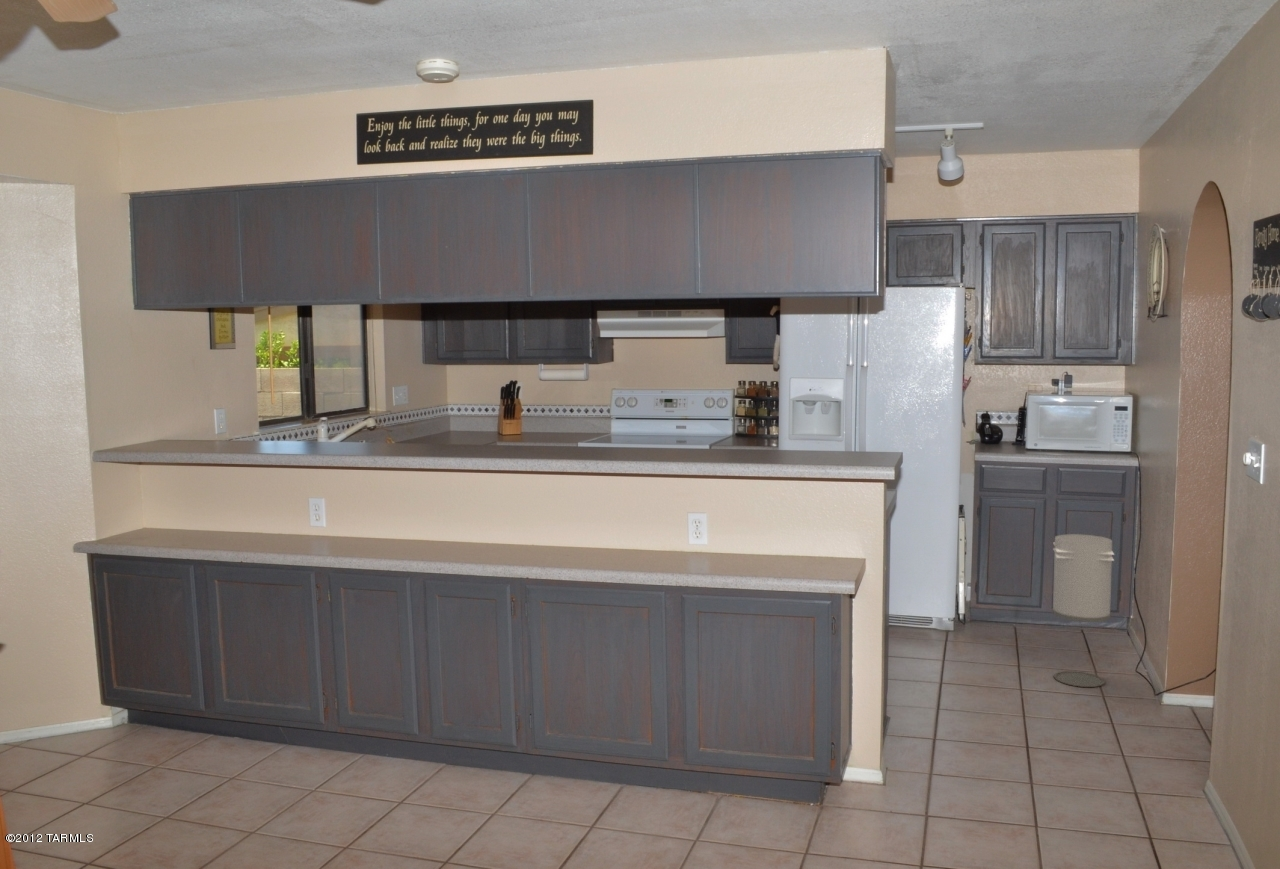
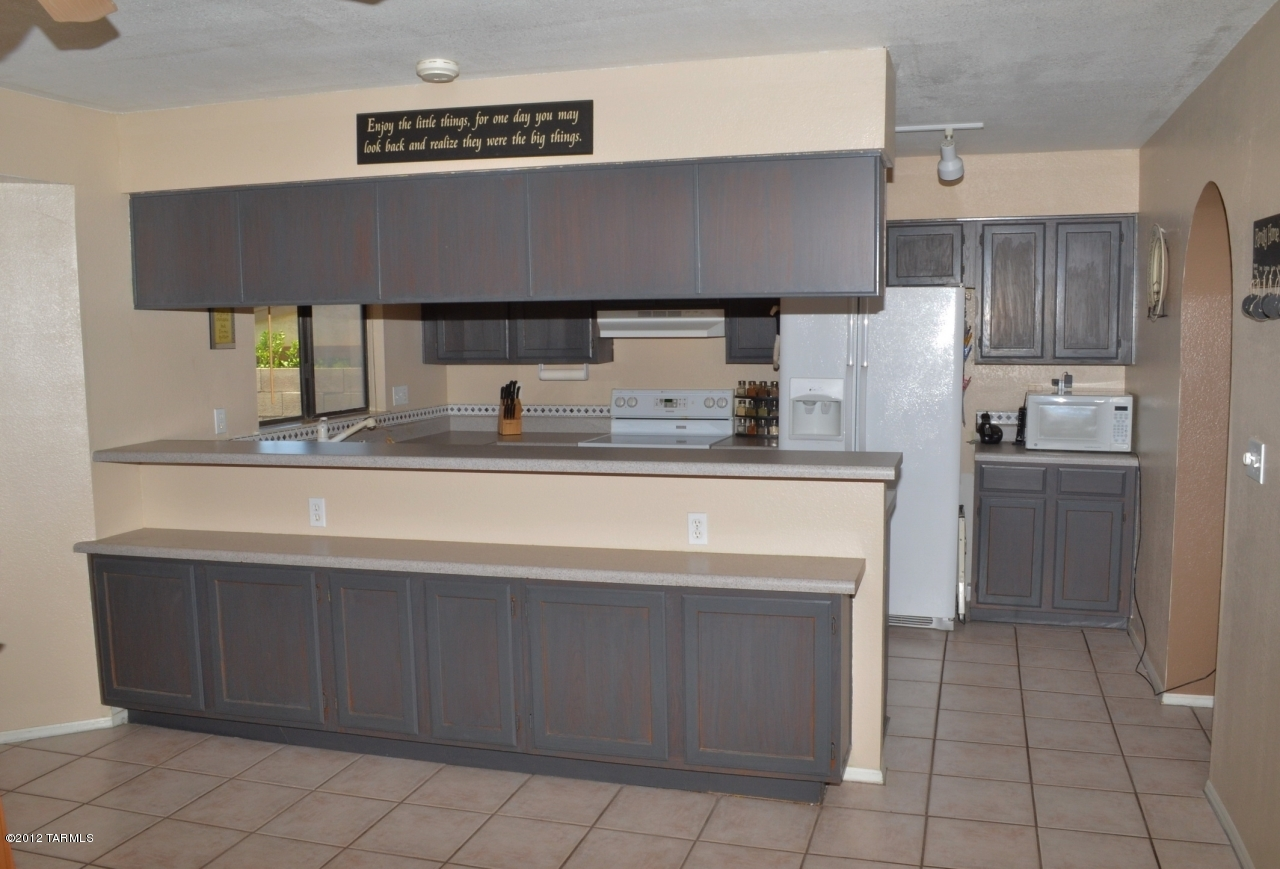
- trash can [1051,533,1116,688]
